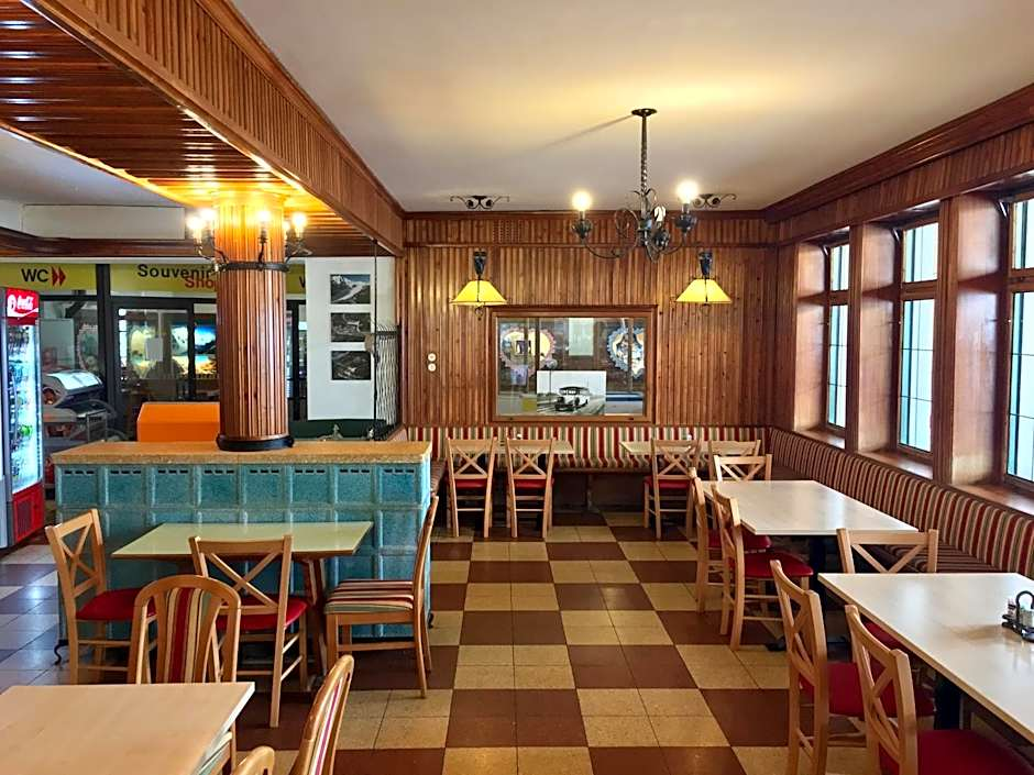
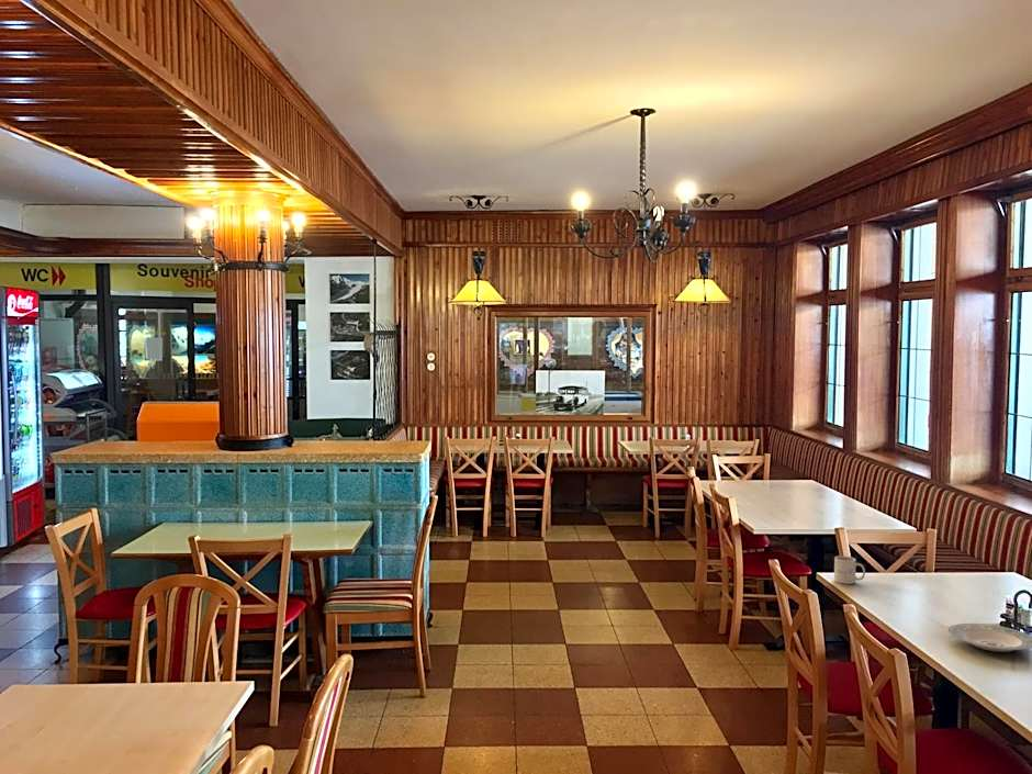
+ plate [947,622,1032,653]
+ mug [833,556,866,585]
